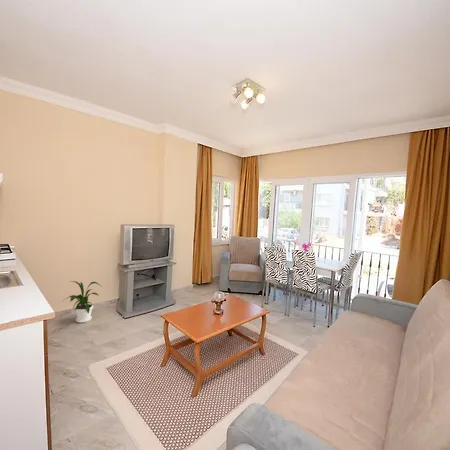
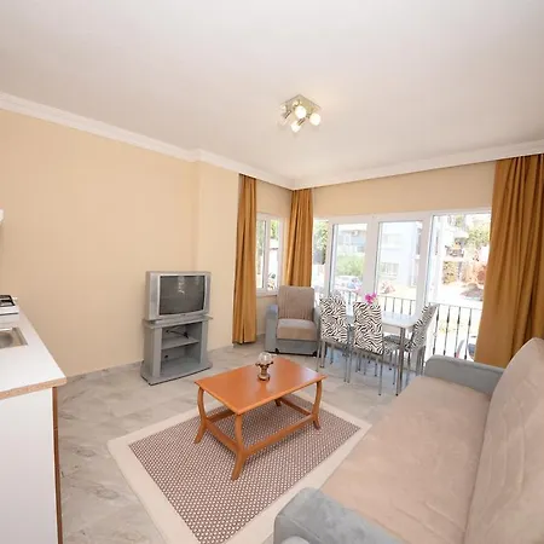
- house plant [62,280,103,324]
